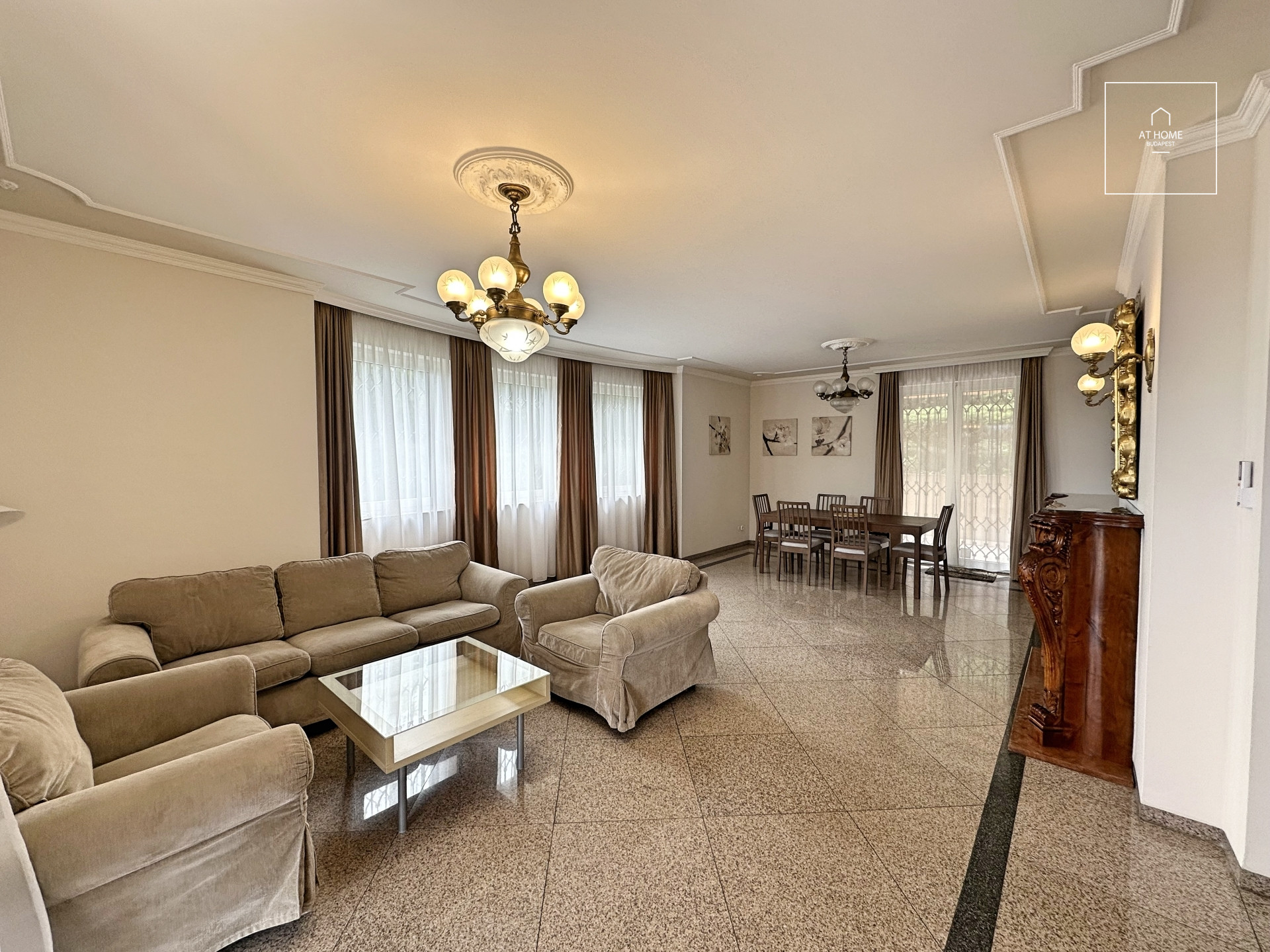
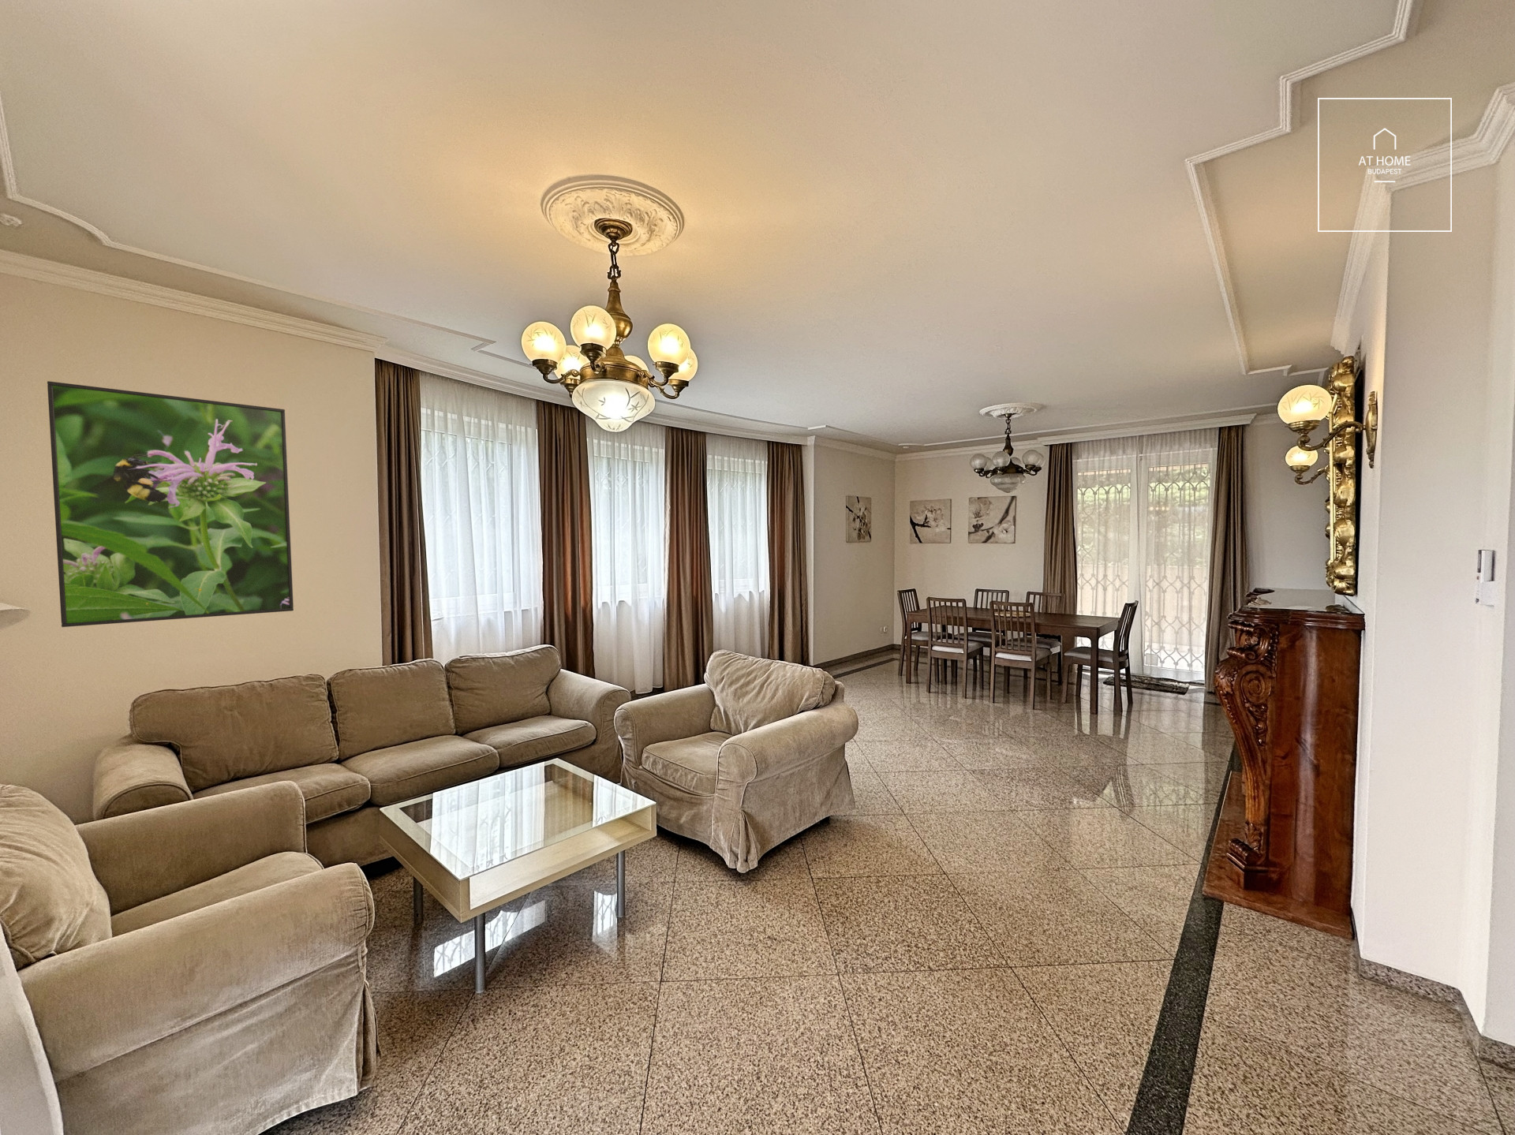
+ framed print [47,380,295,628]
